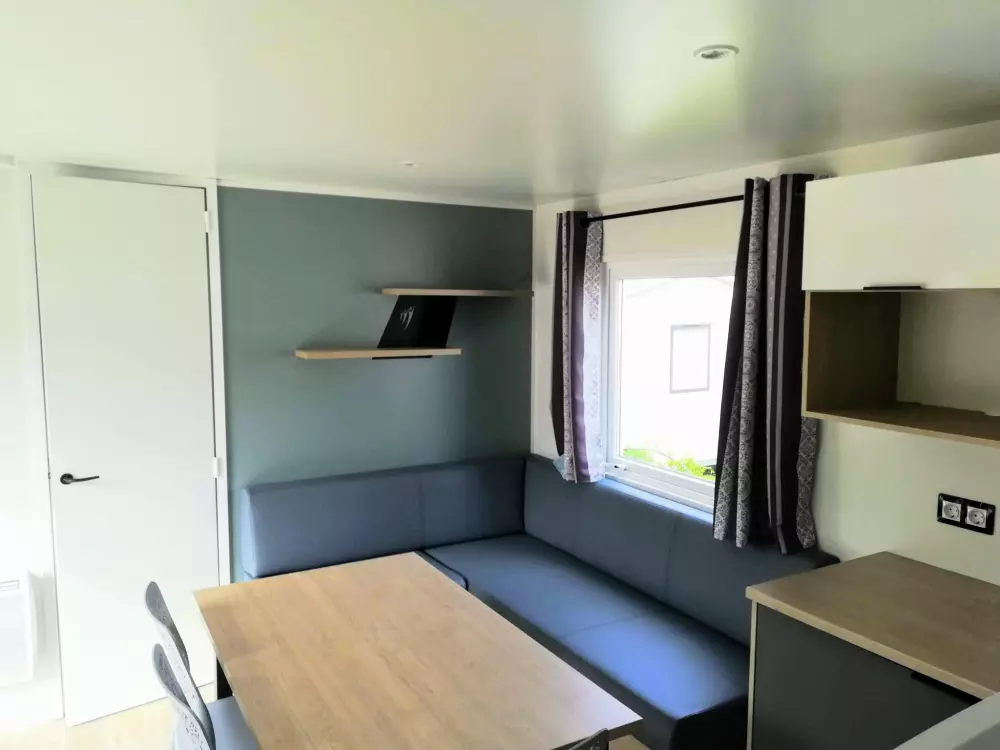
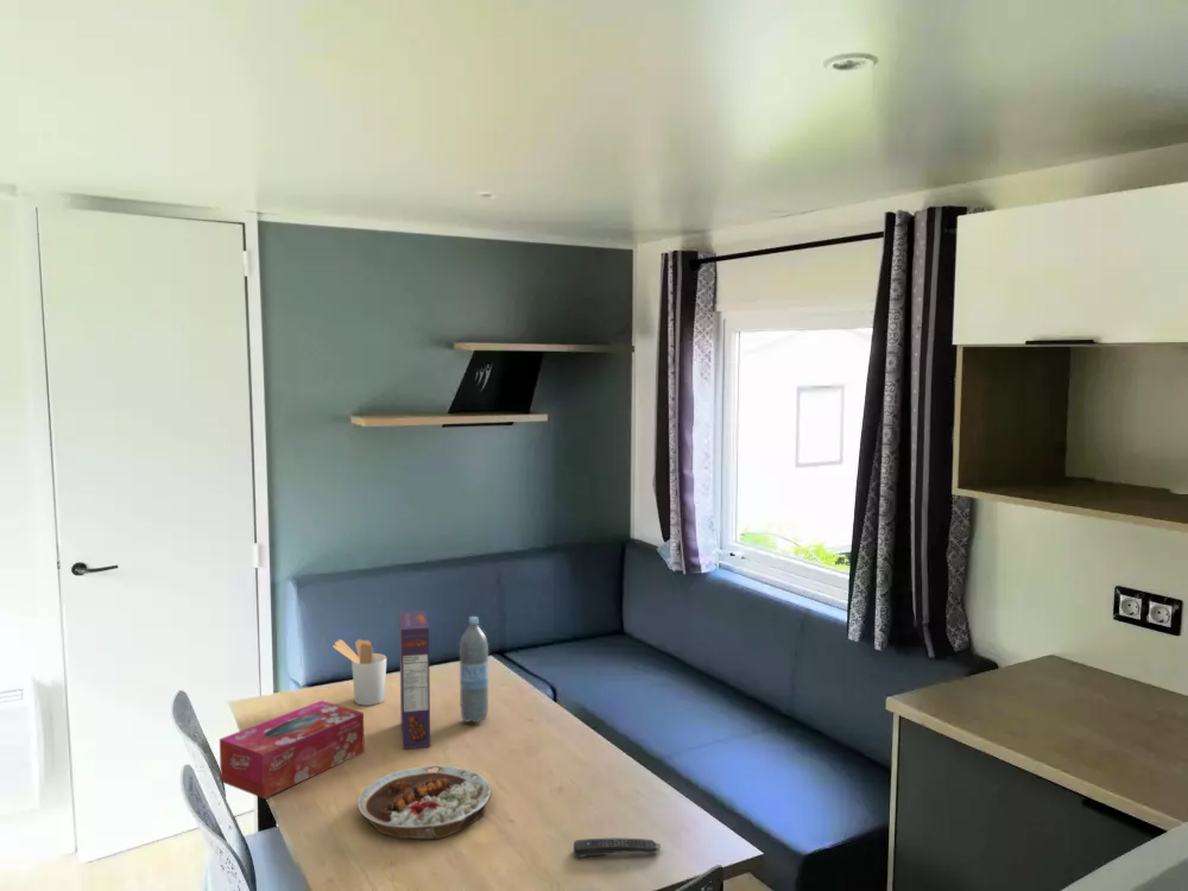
+ water bottle [459,615,489,723]
+ remote control [573,838,662,859]
+ cereal box [398,609,431,750]
+ tissue box [219,700,366,800]
+ plate [356,765,493,840]
+ utensil holder [331,638,387,707]
